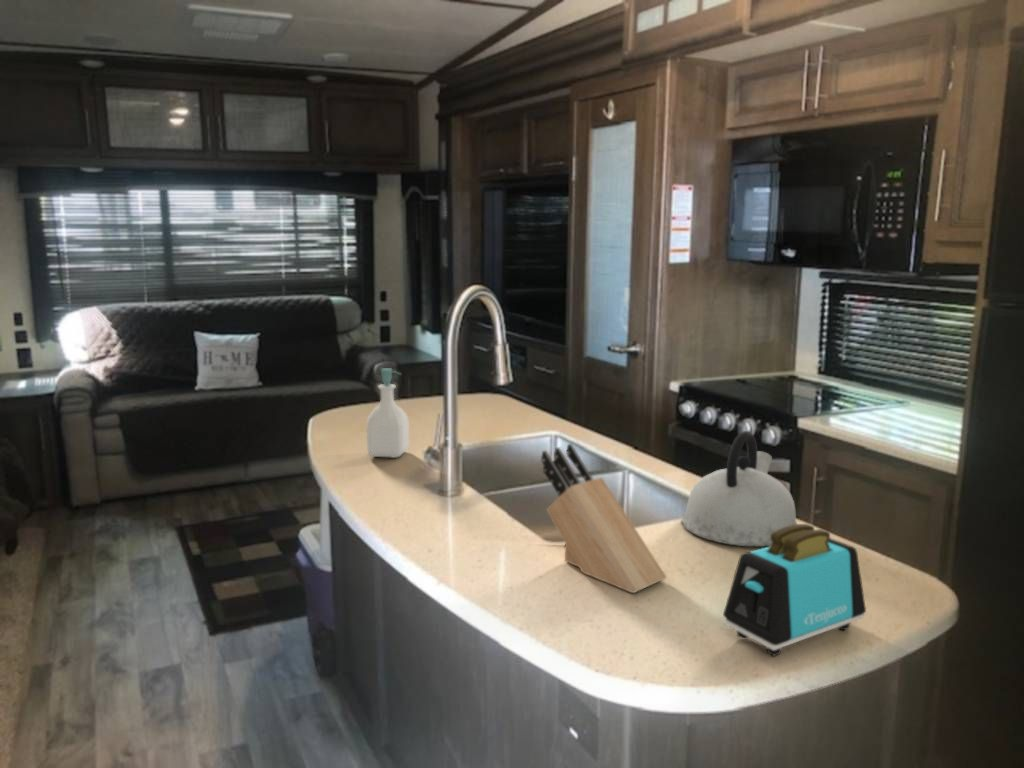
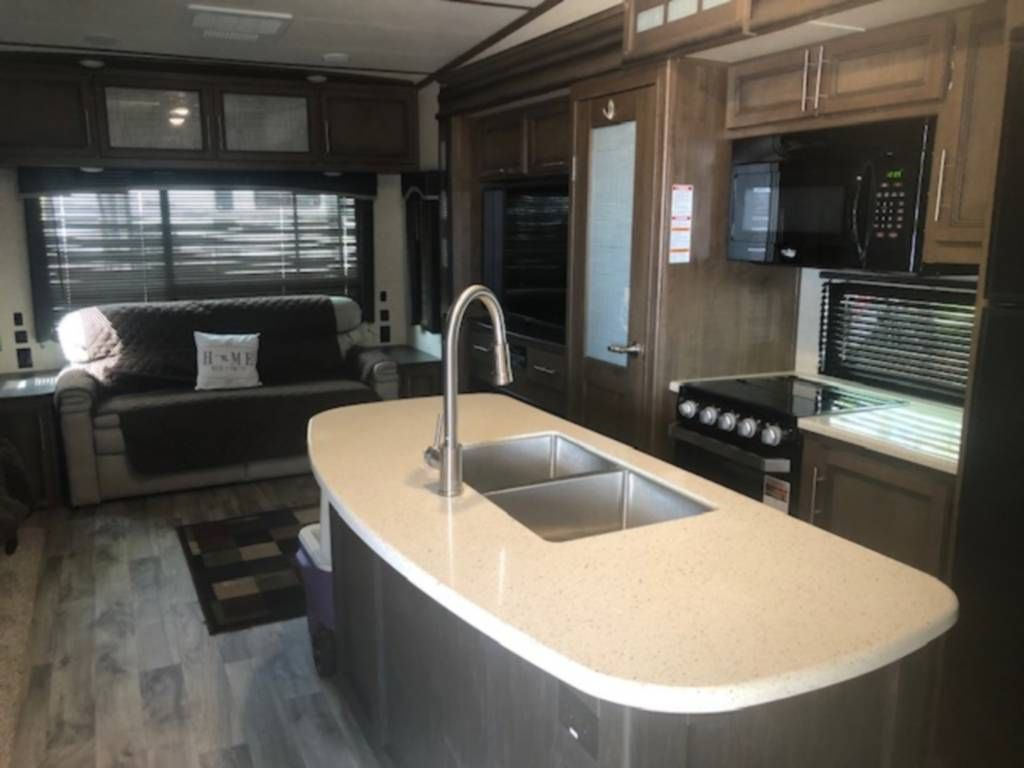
- knife block [540,443,668,594]
- toaster [723,523,867,657]
- kettle [681,430,798,547]
- soap bottle [365,367,410,459]
